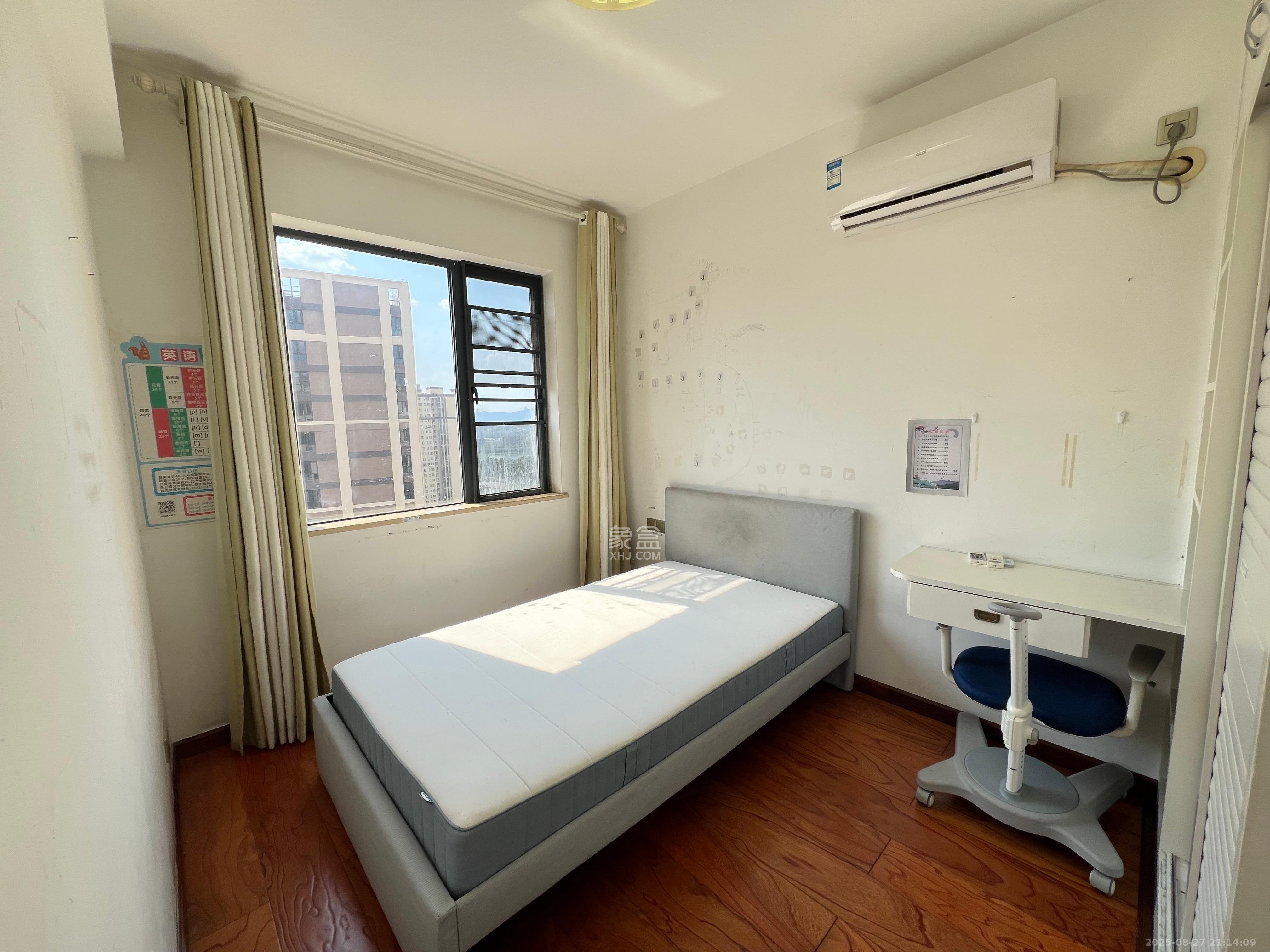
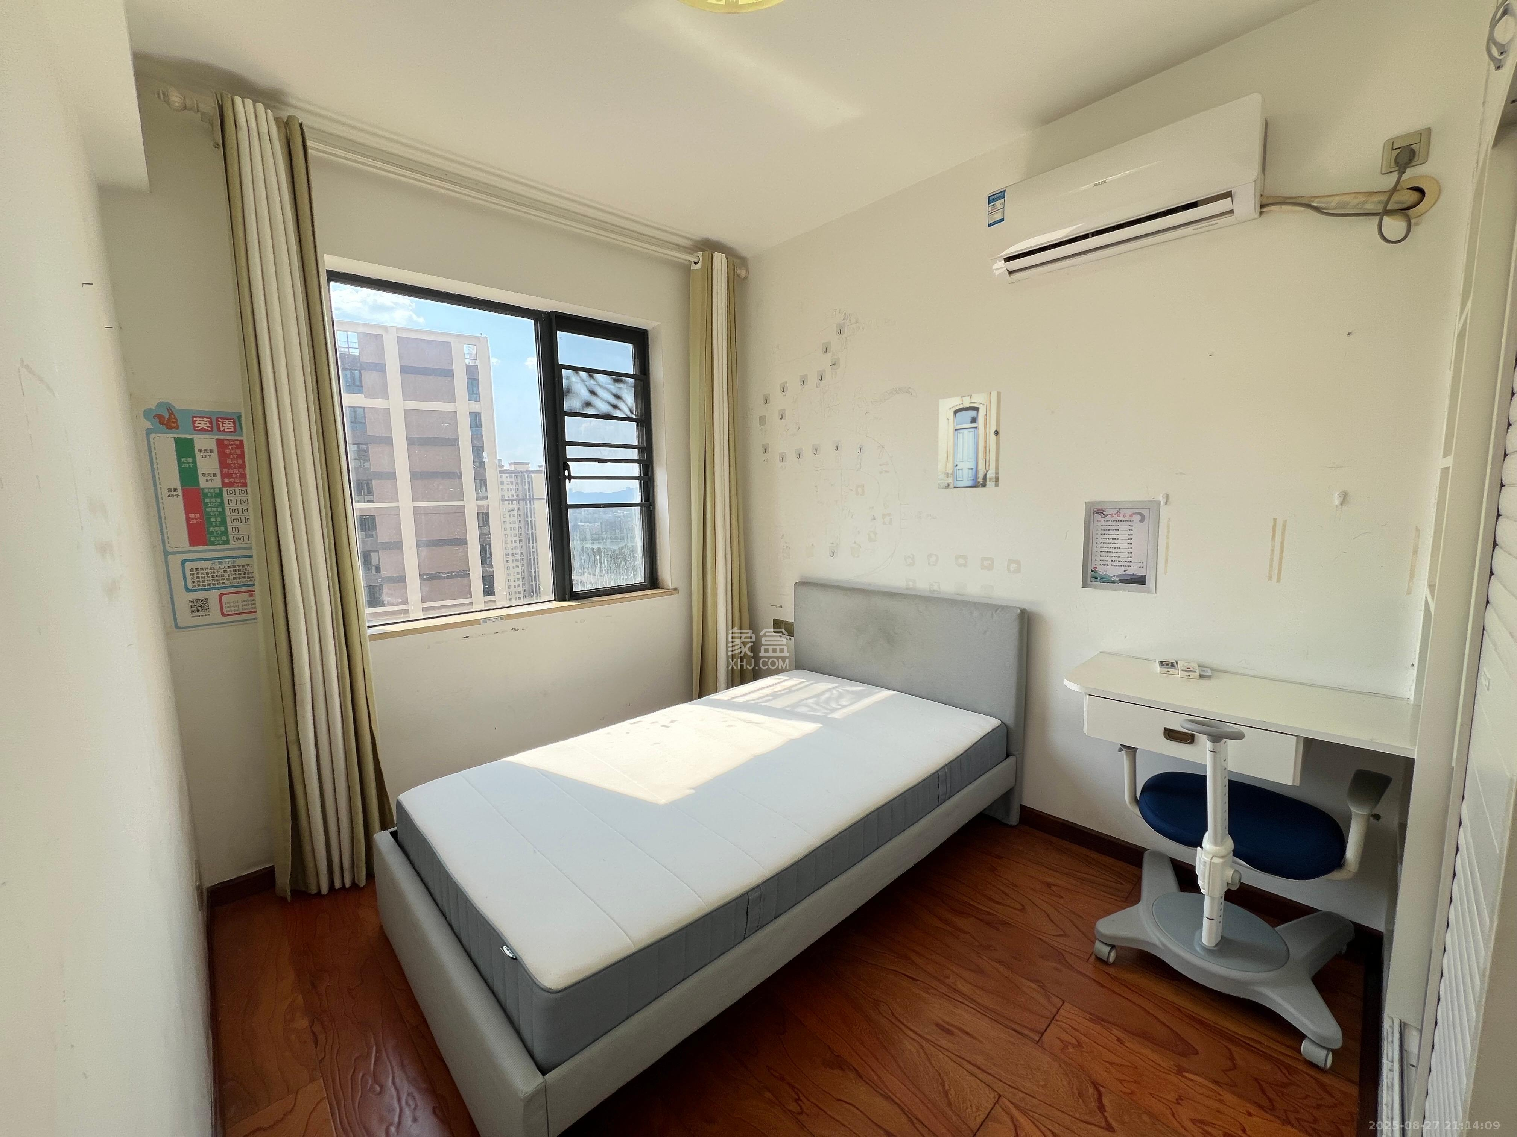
+ wall art [938,391,1001,490]
